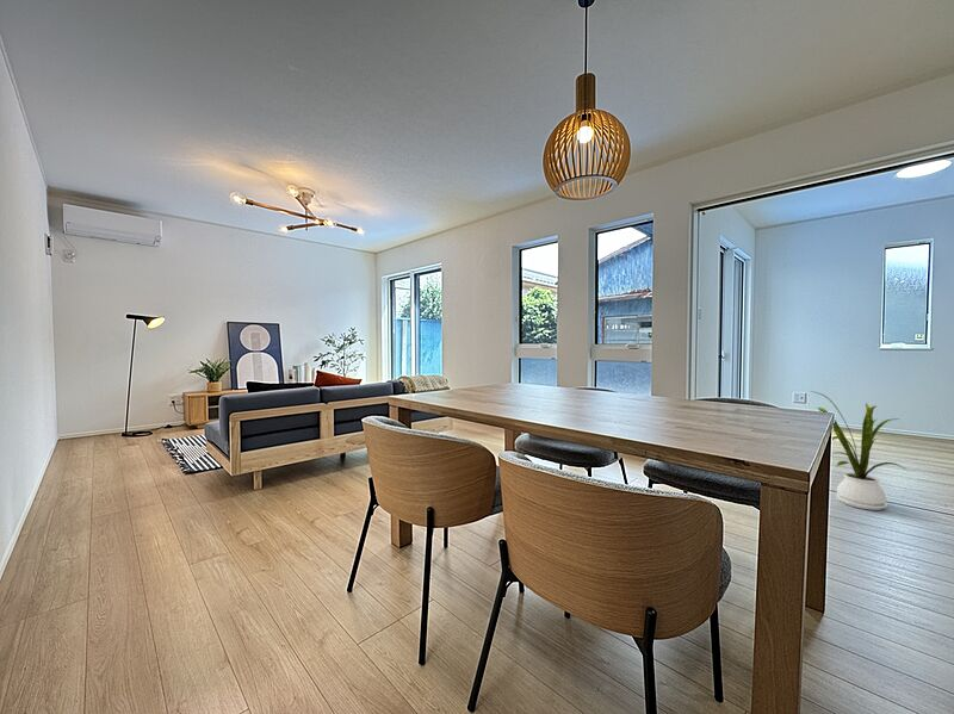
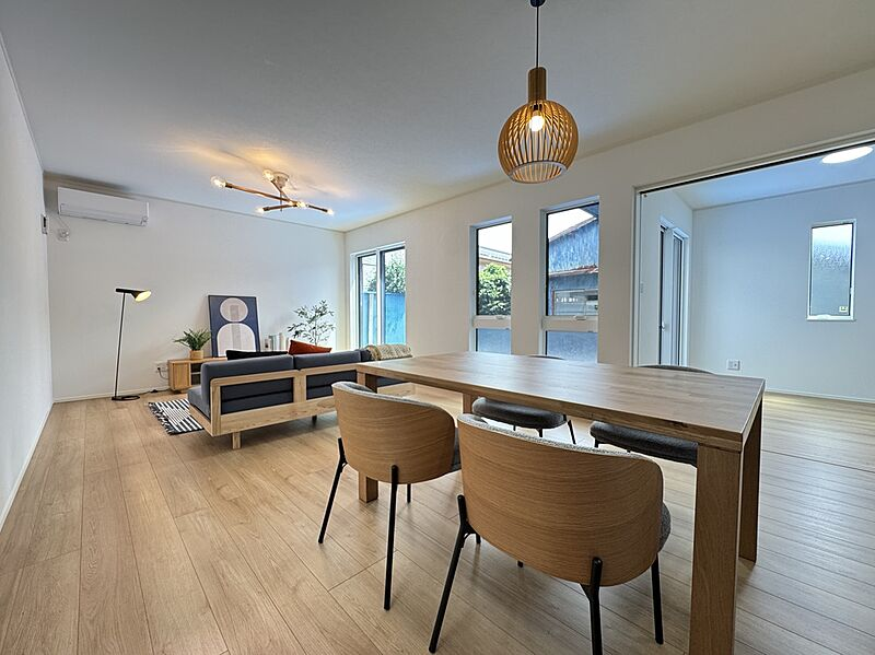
- house plant [810,390,909,511]
